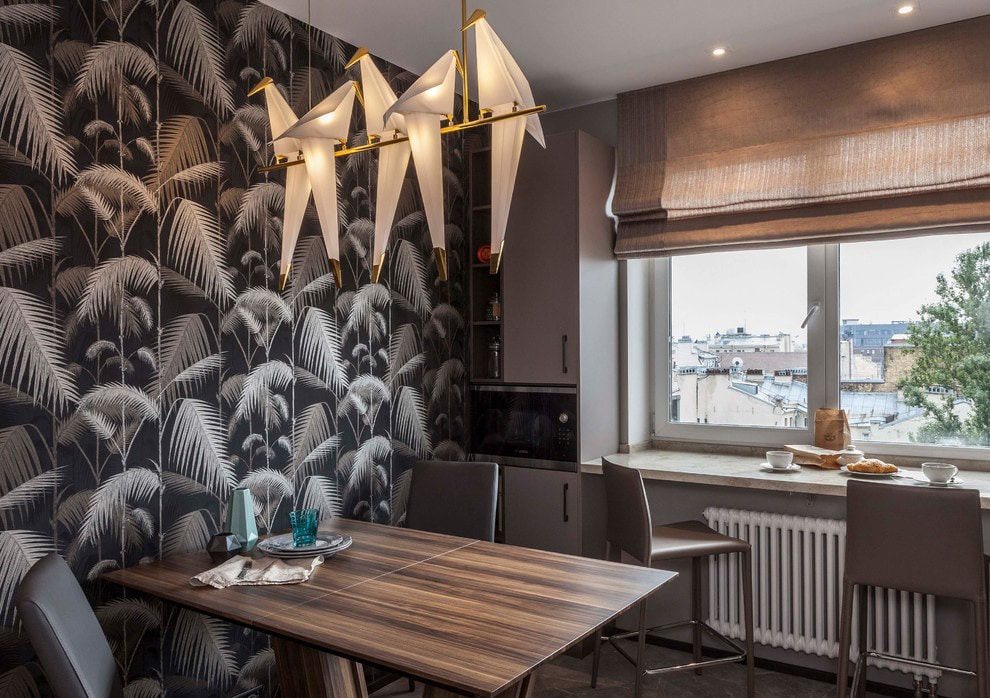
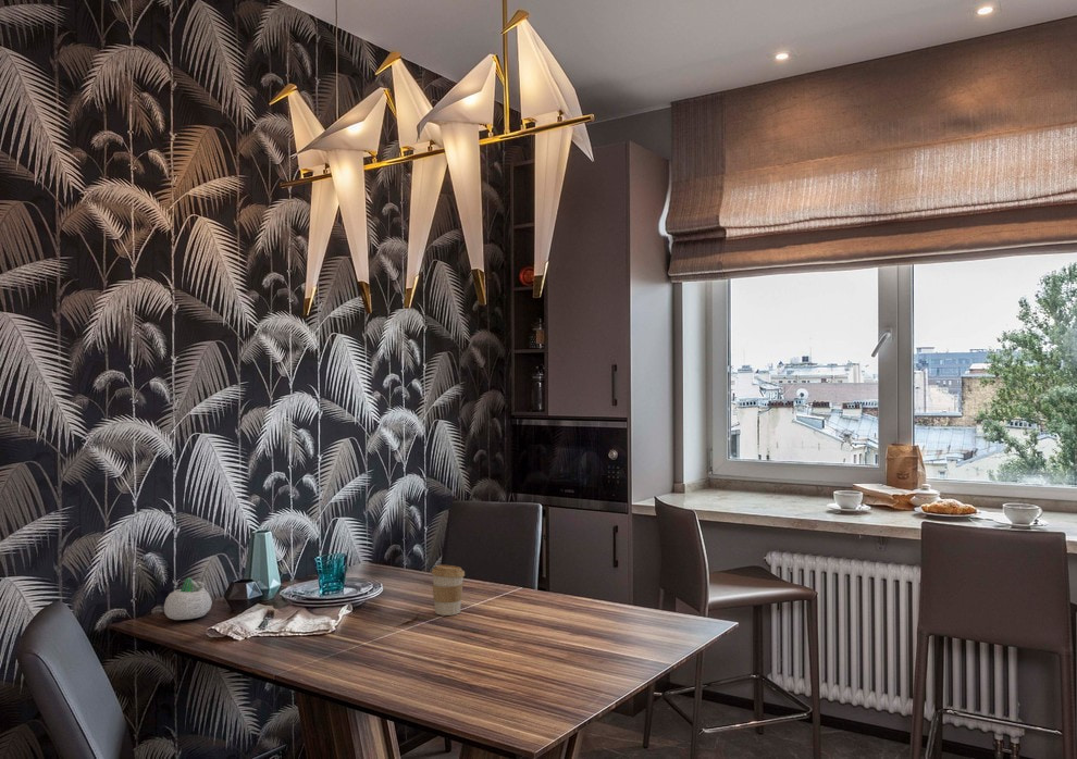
+ coffee cup [431,564,466,617]
+ succulent planter [163,576,213,621]
